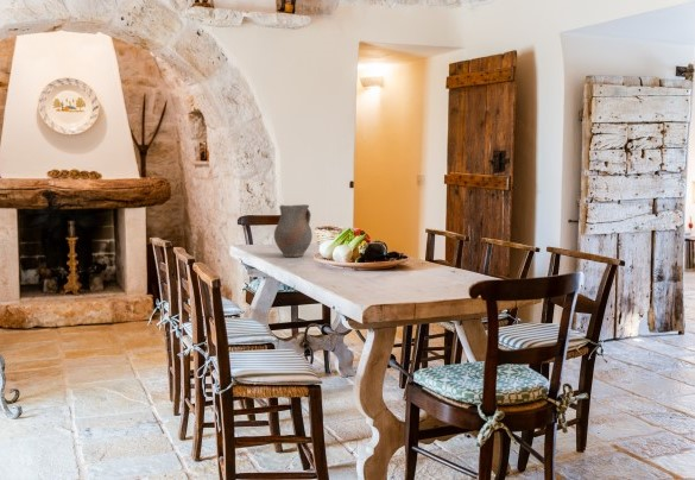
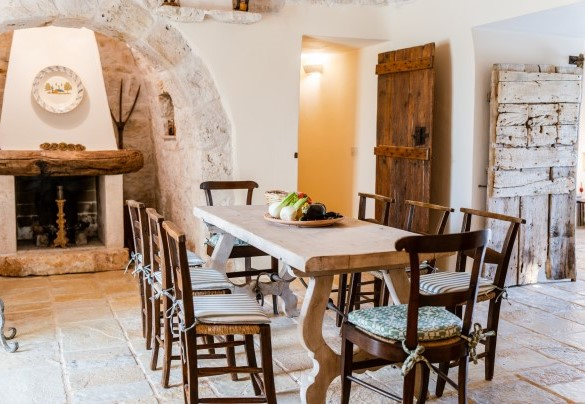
- ceramic pitcher [273,203,314,258]
